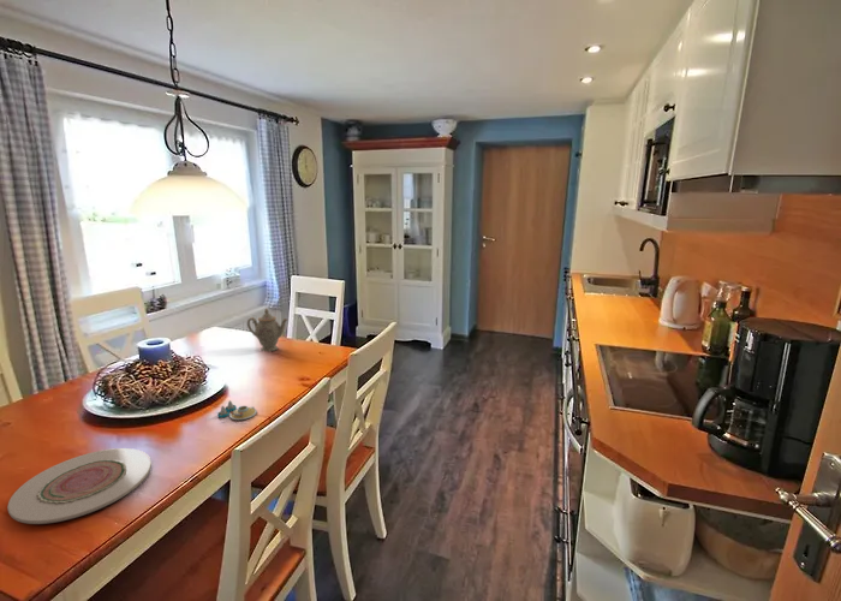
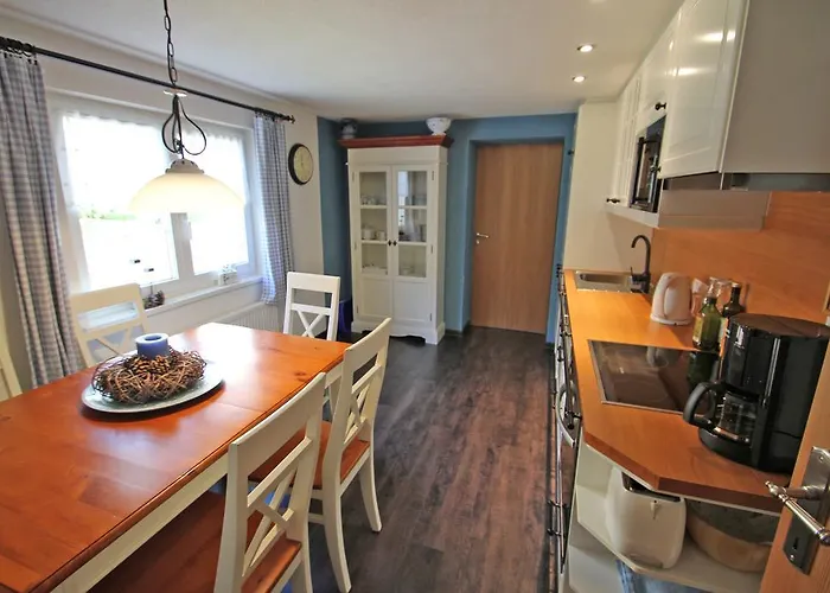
- plate [6,447,153,525]
- chinaware [246,308,288,352]
- salt and pepper shaker set [216,399,258,421]
